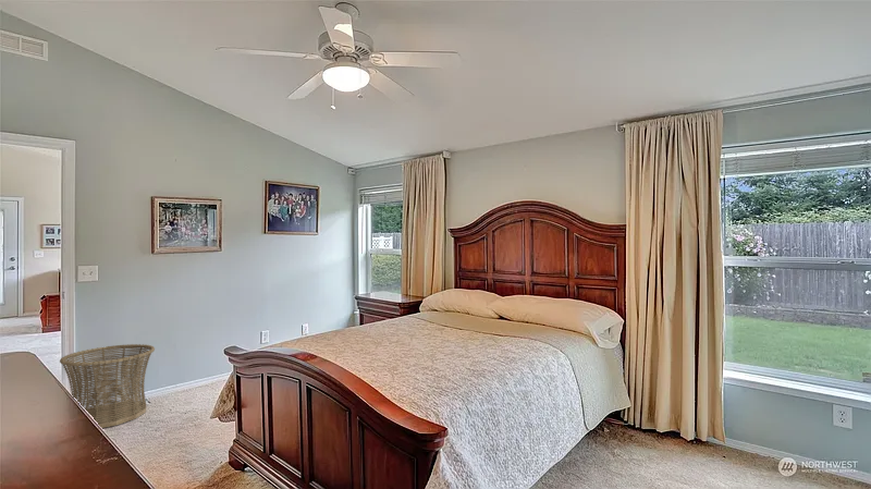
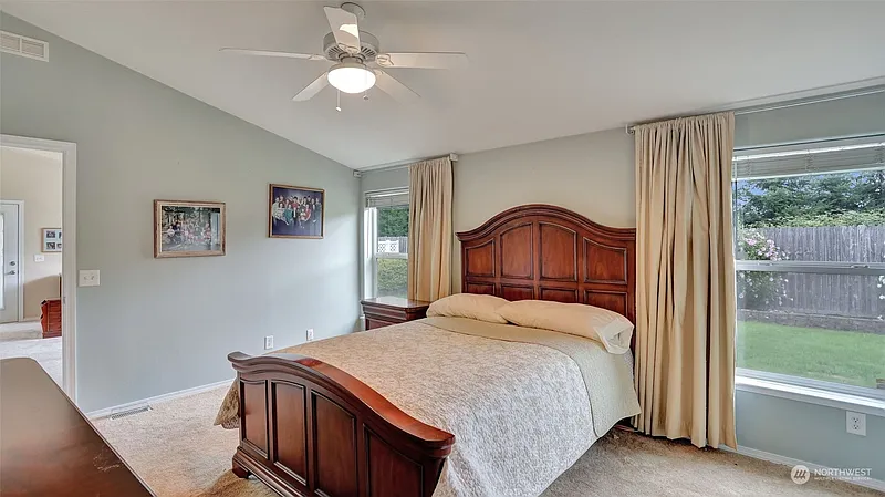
- basket [59,343,156,429]
